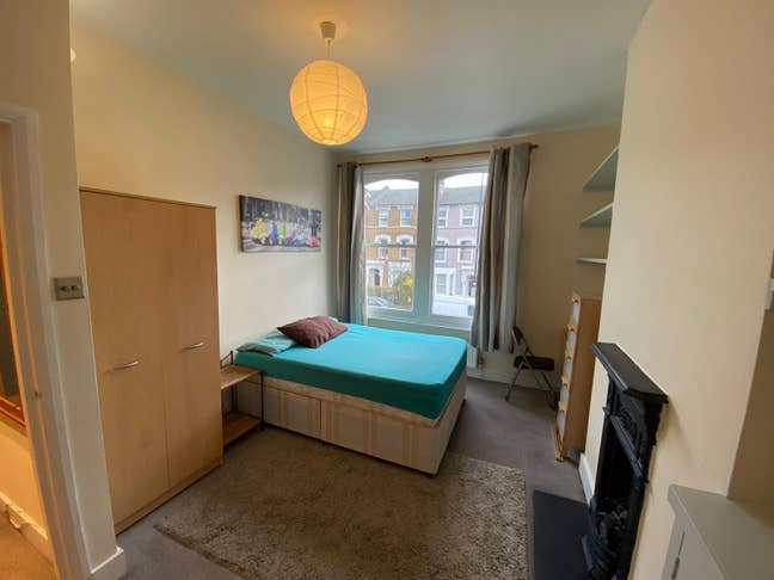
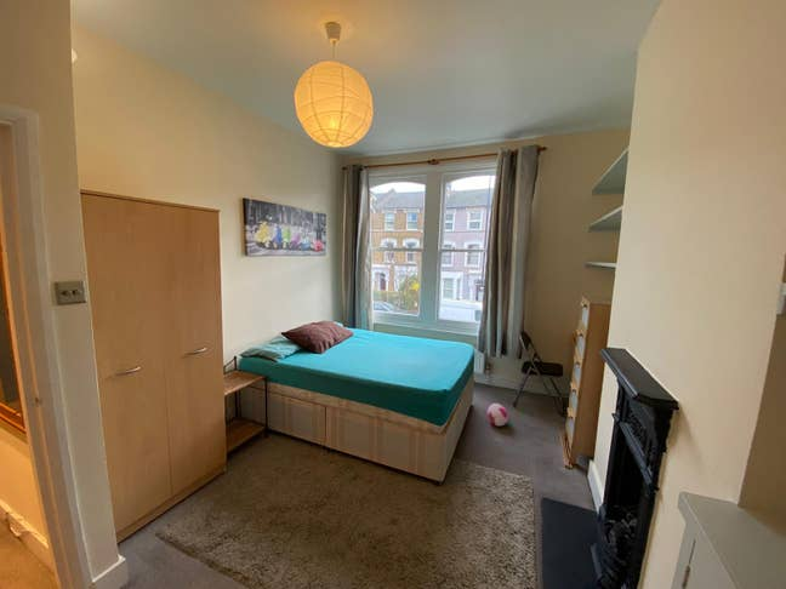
+ plush toy [486,402,509,427]
